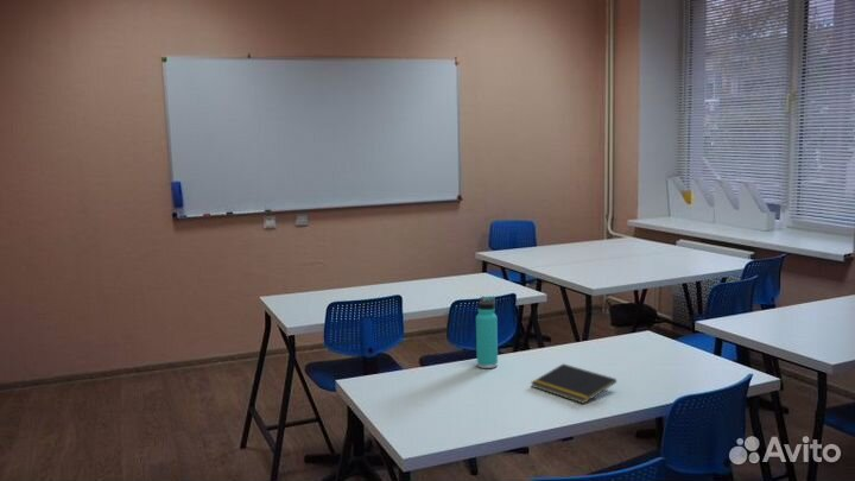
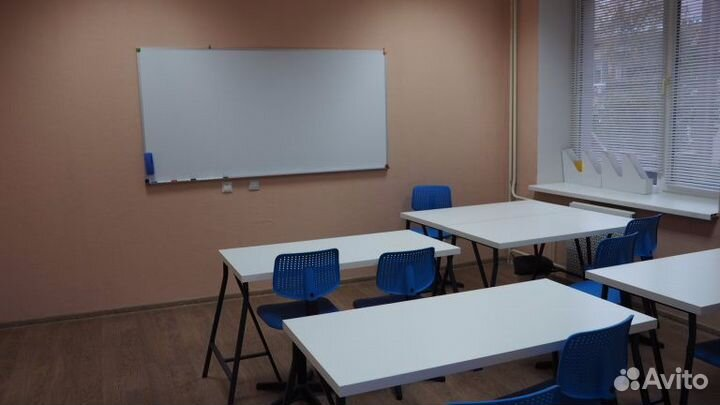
- notepad [530,362,618,405]
- thermos bottle [475,295,499,369]
